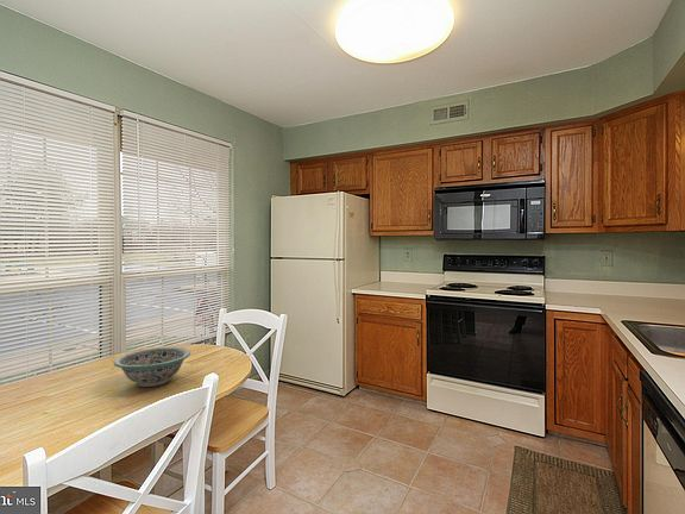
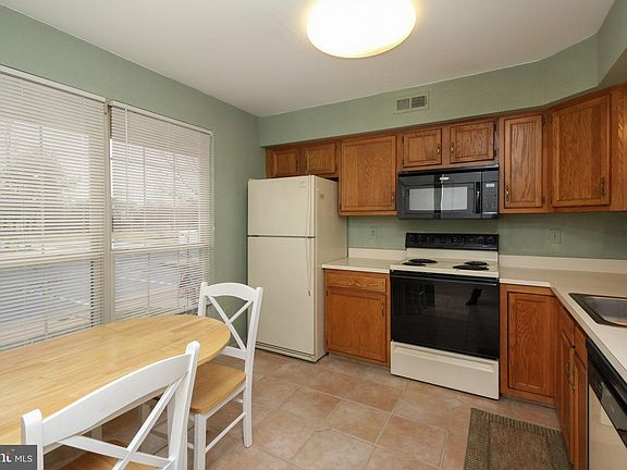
- decorative bowl [112,346,191,388]
